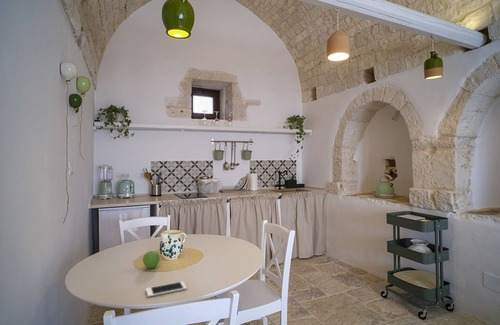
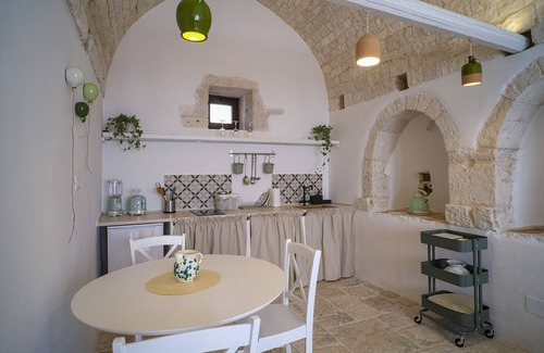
- cell phone [145,280,188,298]
- fruit [142,250,161,269]
